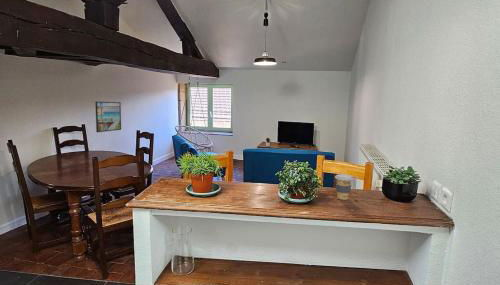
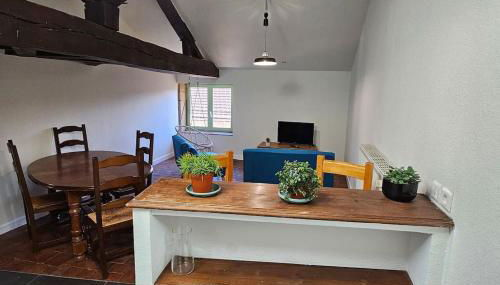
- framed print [94,101,122,133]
- coffee cup [334,173,354,201]
